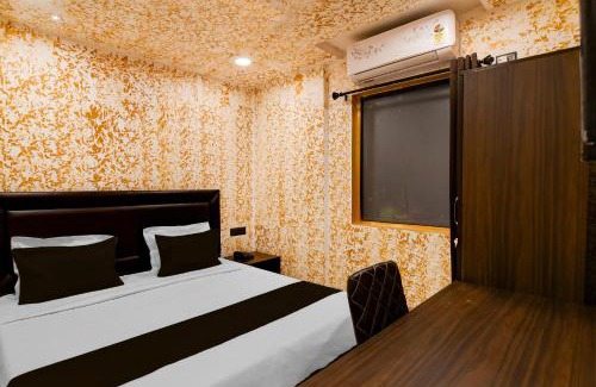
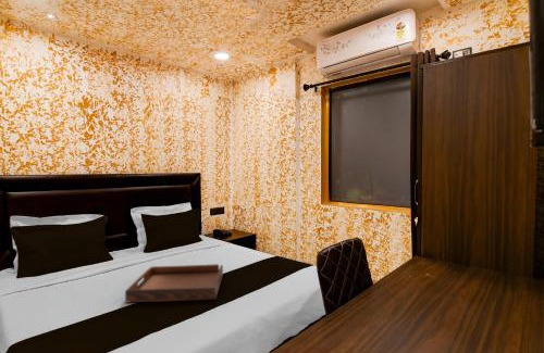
+ serving tray [124,263,224,304]
